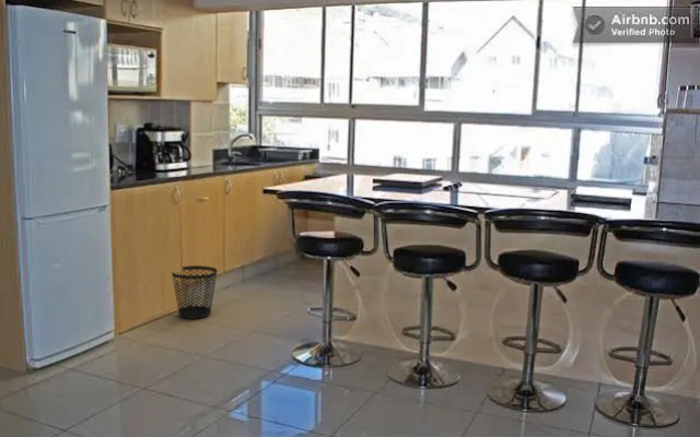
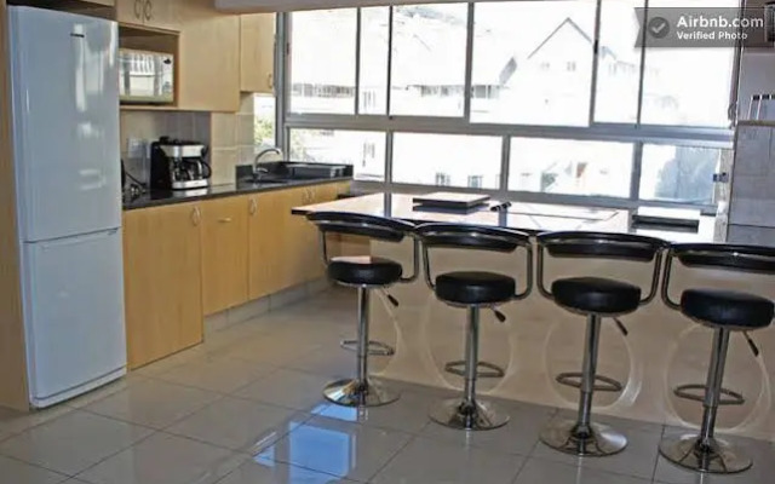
- wastebasket [171,264,219,320]
